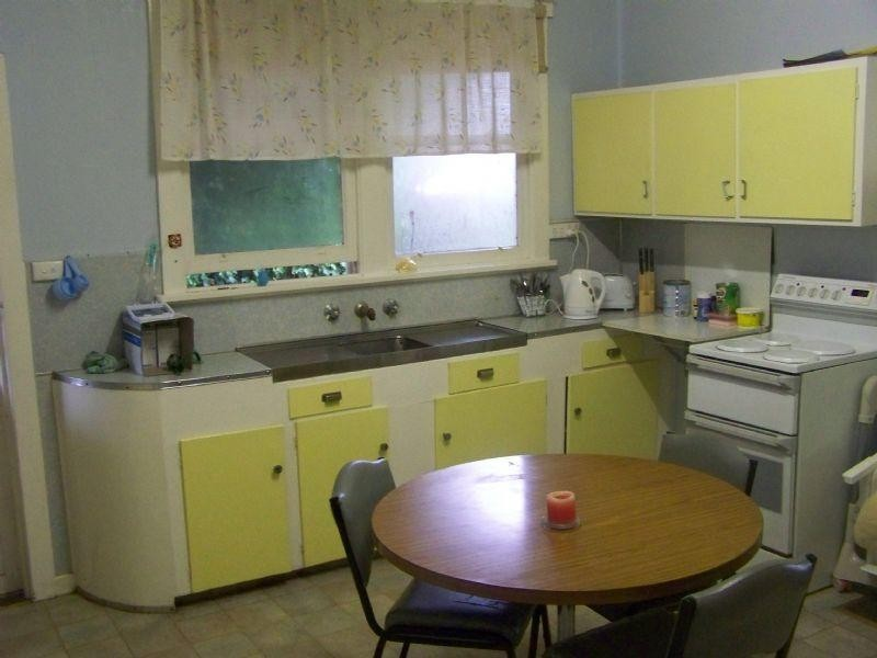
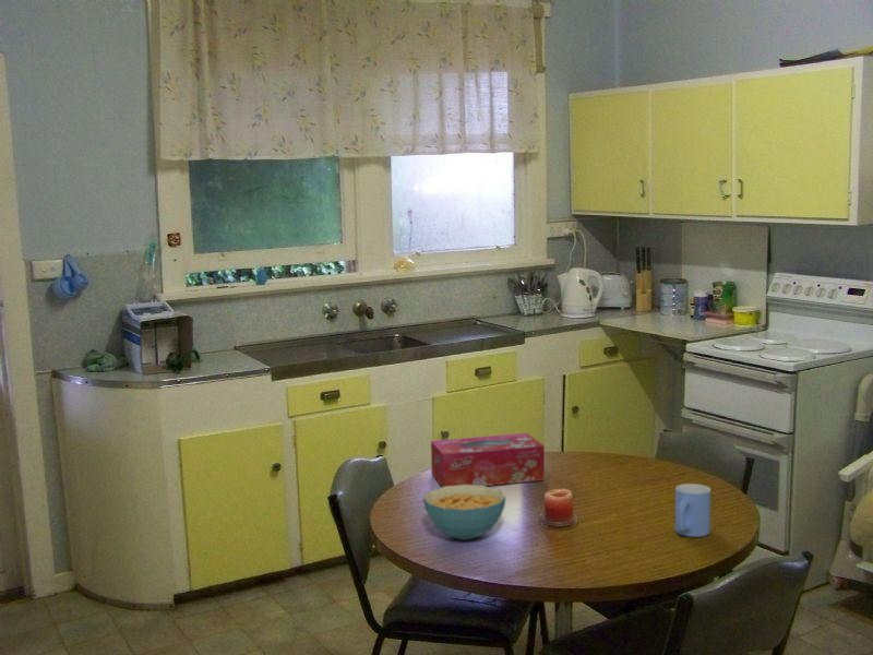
+ cereal bowl [422,485,507,541]
+ tissue box [430,432,546,488]
+ mug [674,483,711,538]
